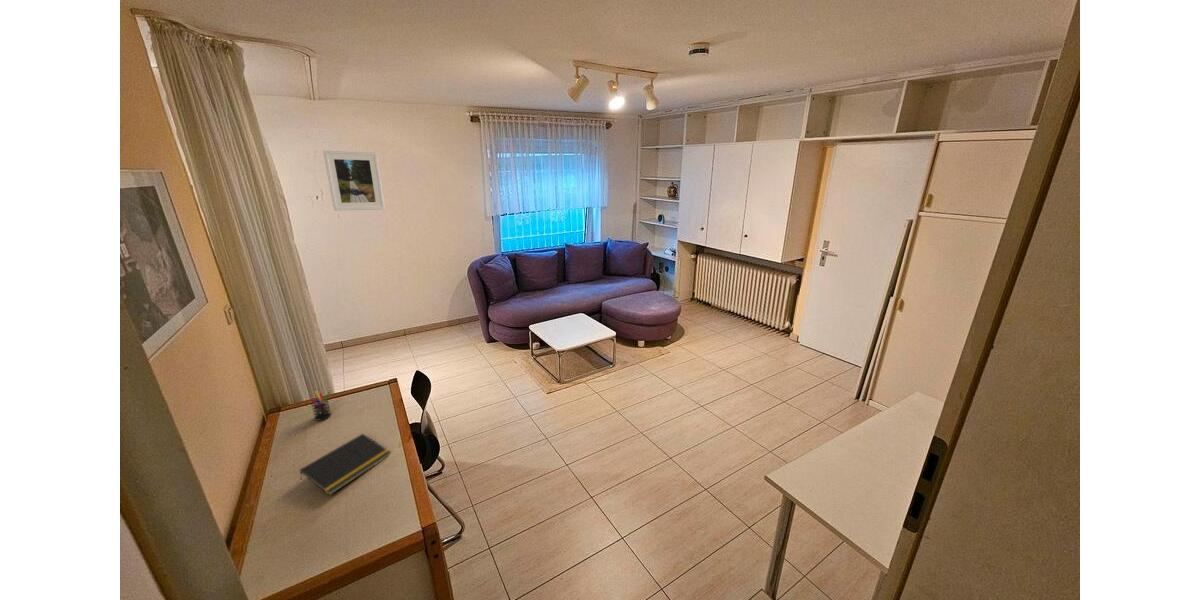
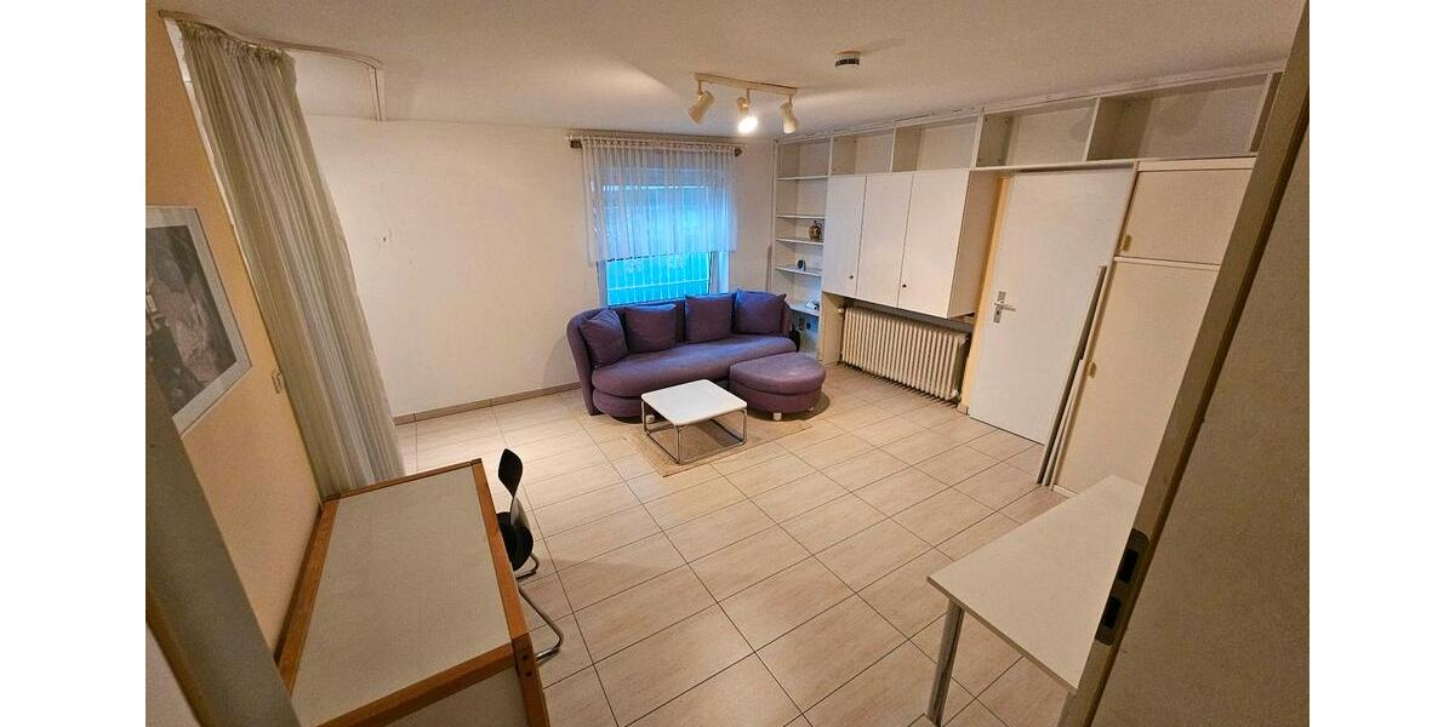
- notepad [299,433,392,496]
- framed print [322,150,386,212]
- pen holder [310,390,332,422]
